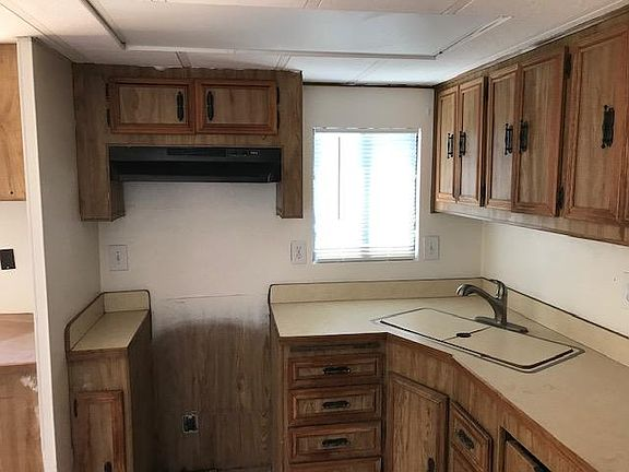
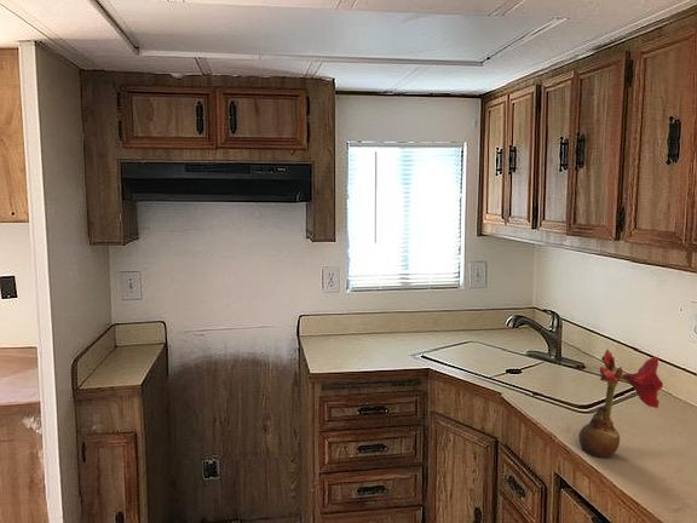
+ flower [577,349,664,459]
